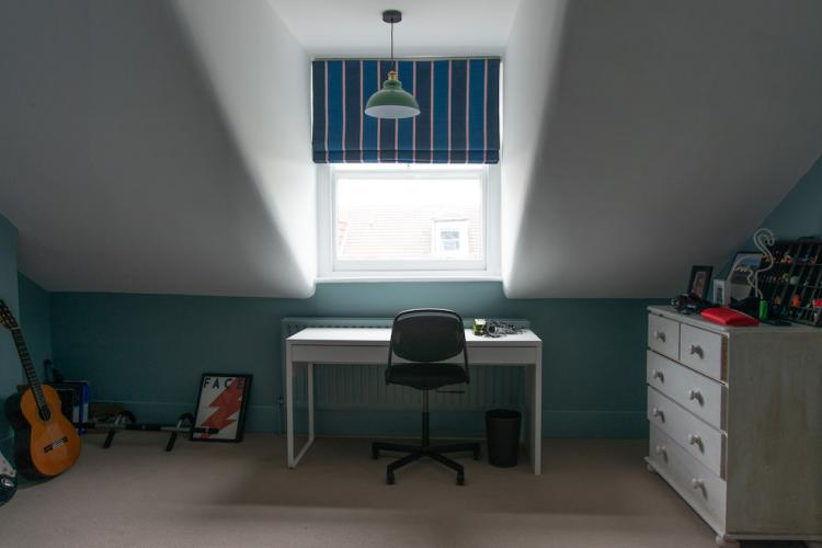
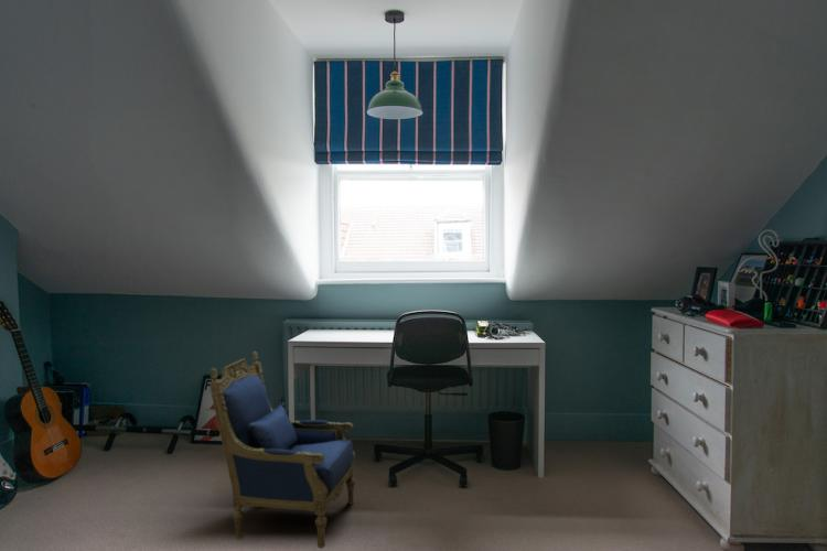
+ armchair [208,350,356,549]
